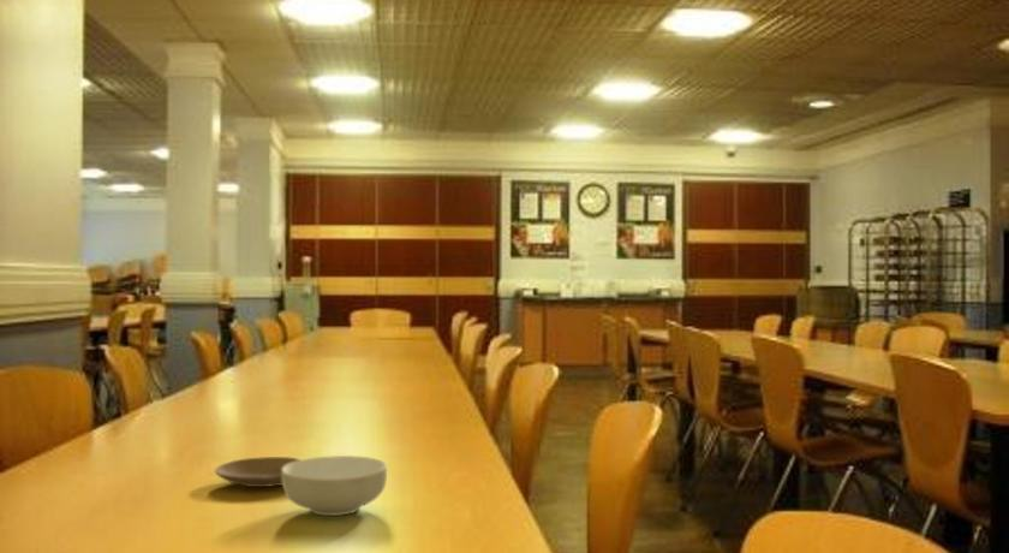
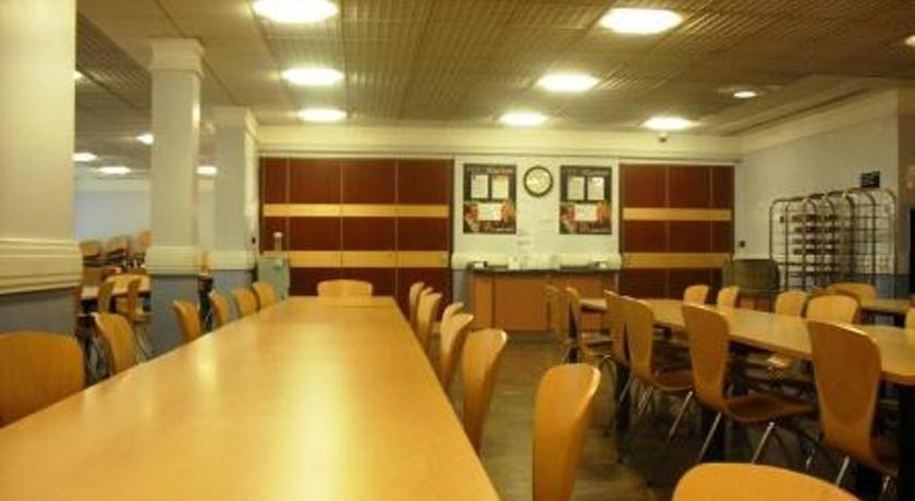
- cereal bowl [281,454,388,517]
- plate [214,456,303,488]
